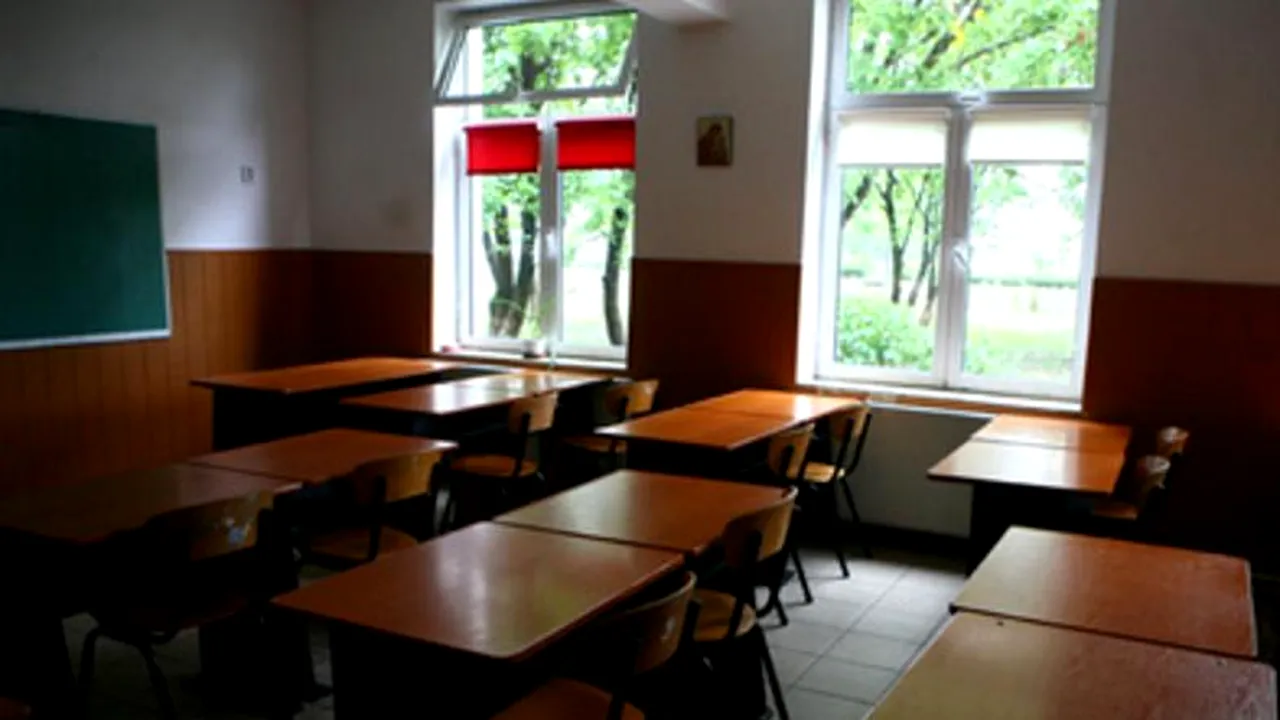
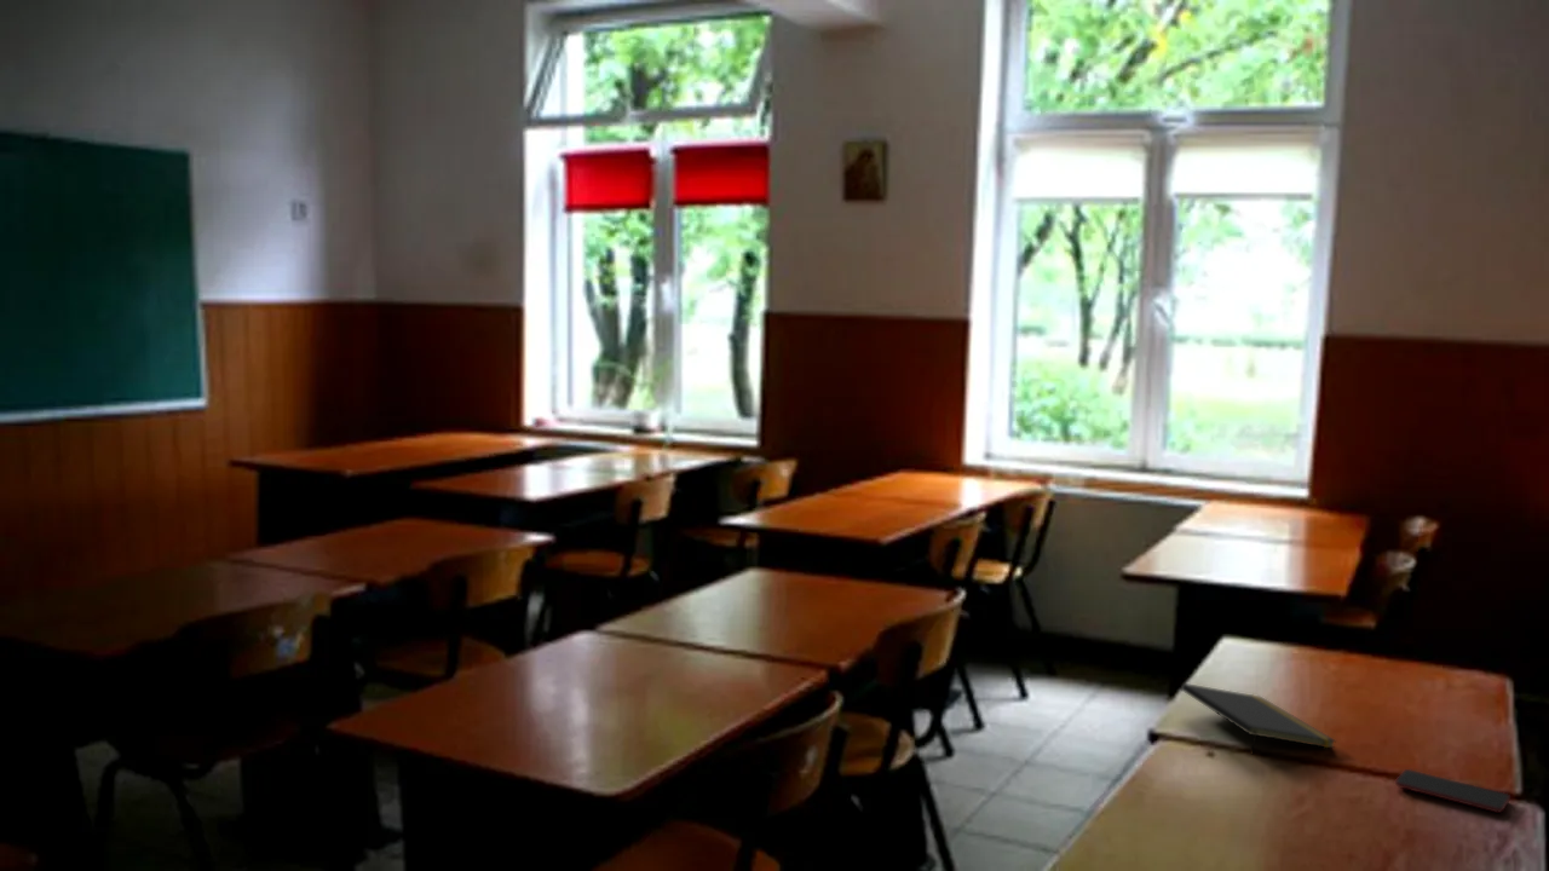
+ smartphone [1394,768,1511,814]
+ notepad [1180,682,1337,755]
